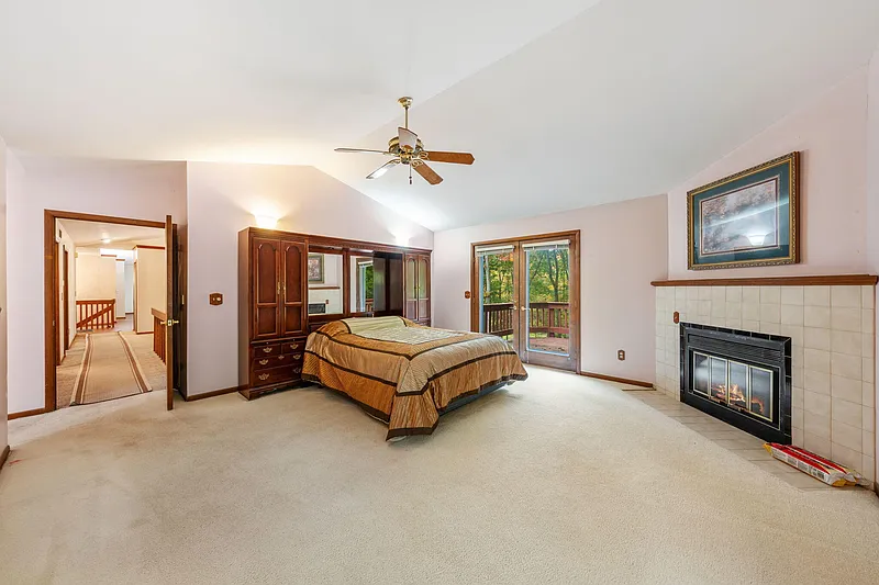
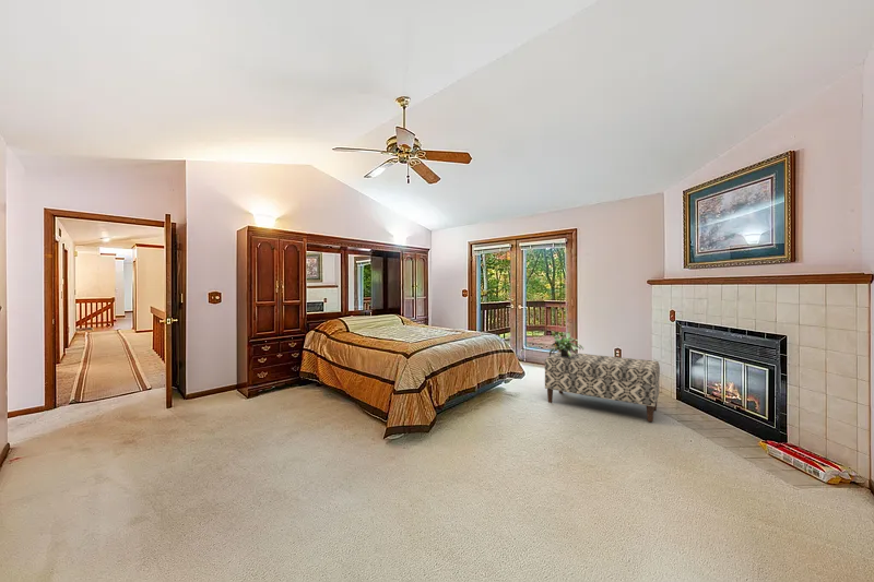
+ bench [544,351,661,423]
+ potted plant [548,331,584,357]
